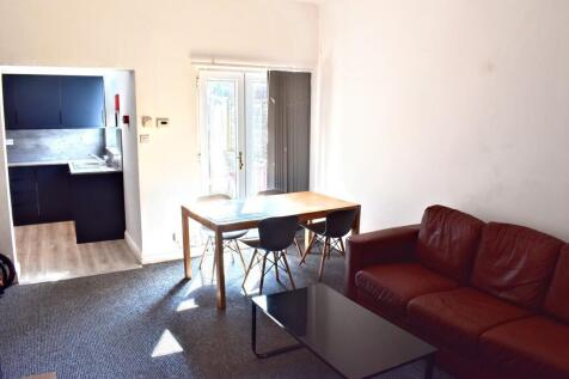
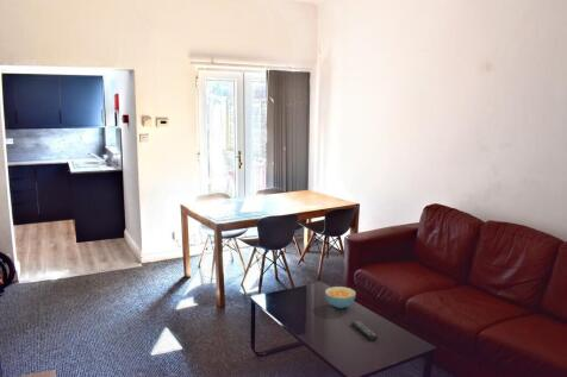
+ remote control [350,320,379,341]
+ cereal bowl [324,285,357,309]
